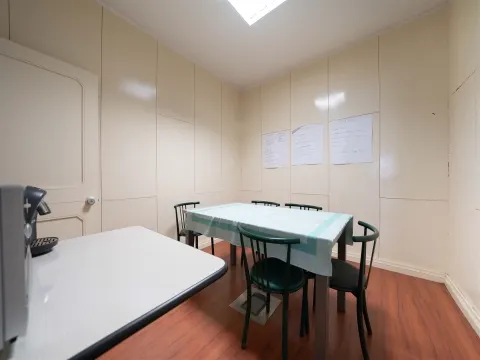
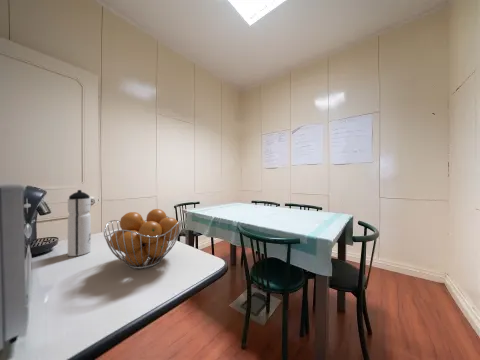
+ water bottle [67,189,92,257]
+ fruit basket [103,208,183,270]
